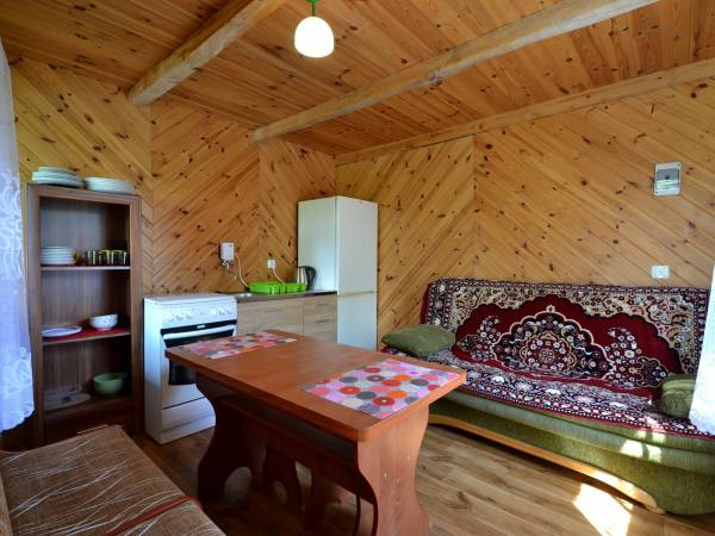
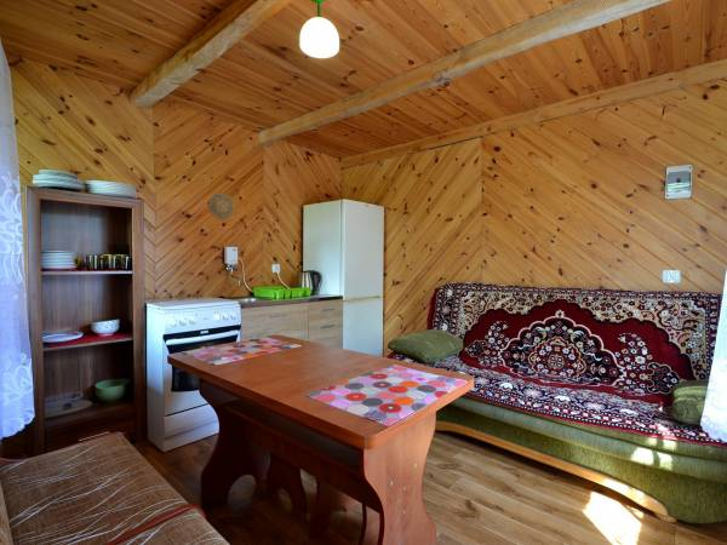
+ decorative plate [207,191,235,220]
